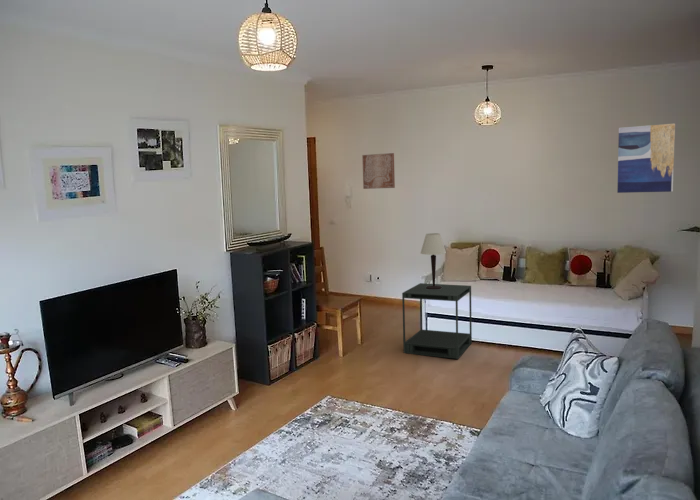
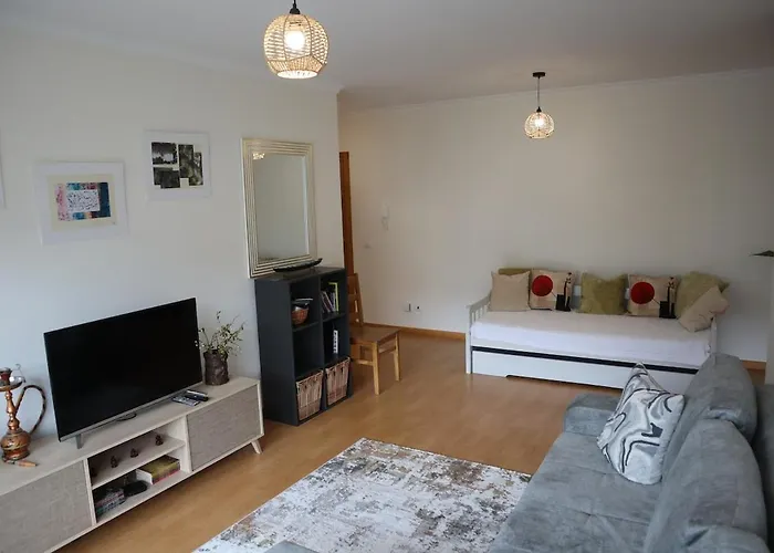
- wall art [616,123,676,194]
- side table [401,282,473,360]
- wall art [361,152,396,190]
- table lamp [420,232,447,289]
